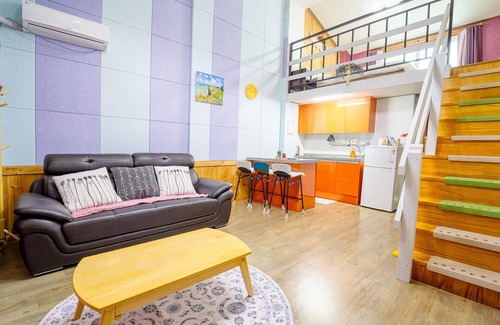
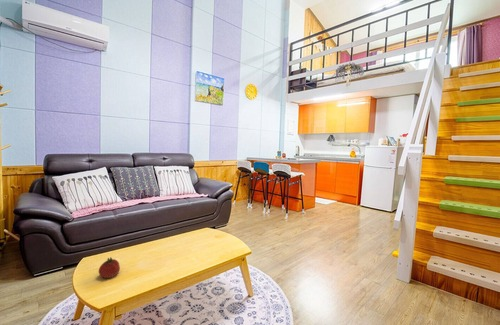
+ fruit [98,256,121,279]
